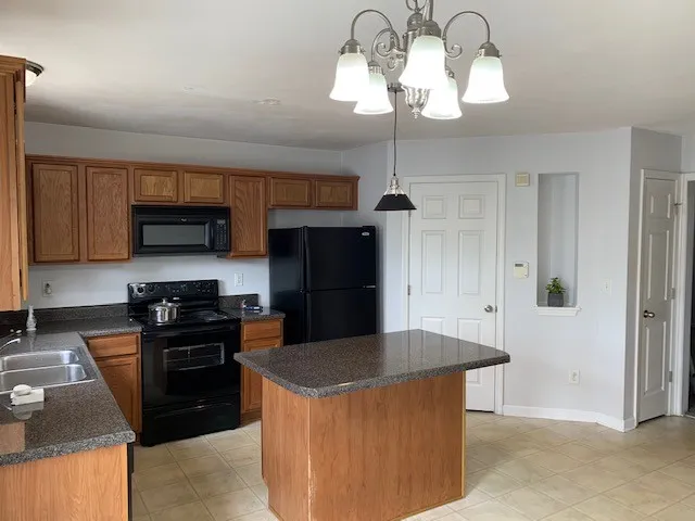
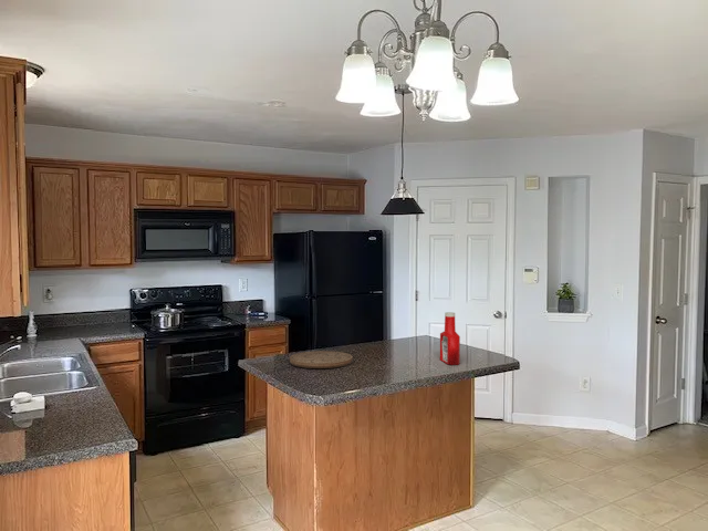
+ cutting board [289,350,354,369]
+ soap bottle [439,311,461,366]
